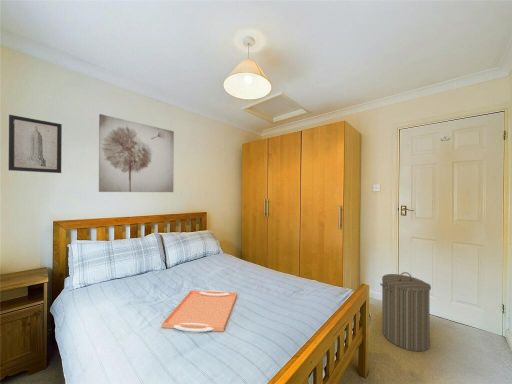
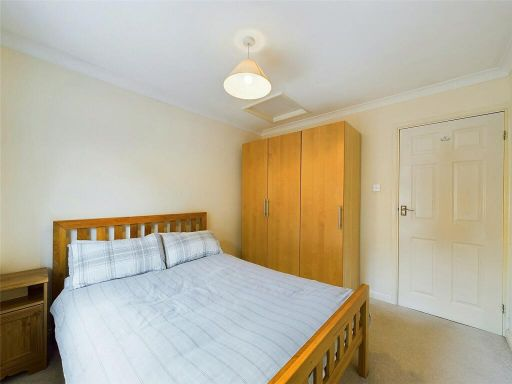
- wall art [98,113,175,193]
- serving tray [161,289,238,333]
- laundry hamper [379,271,432,353]
- wall art [8,114,63,174]
